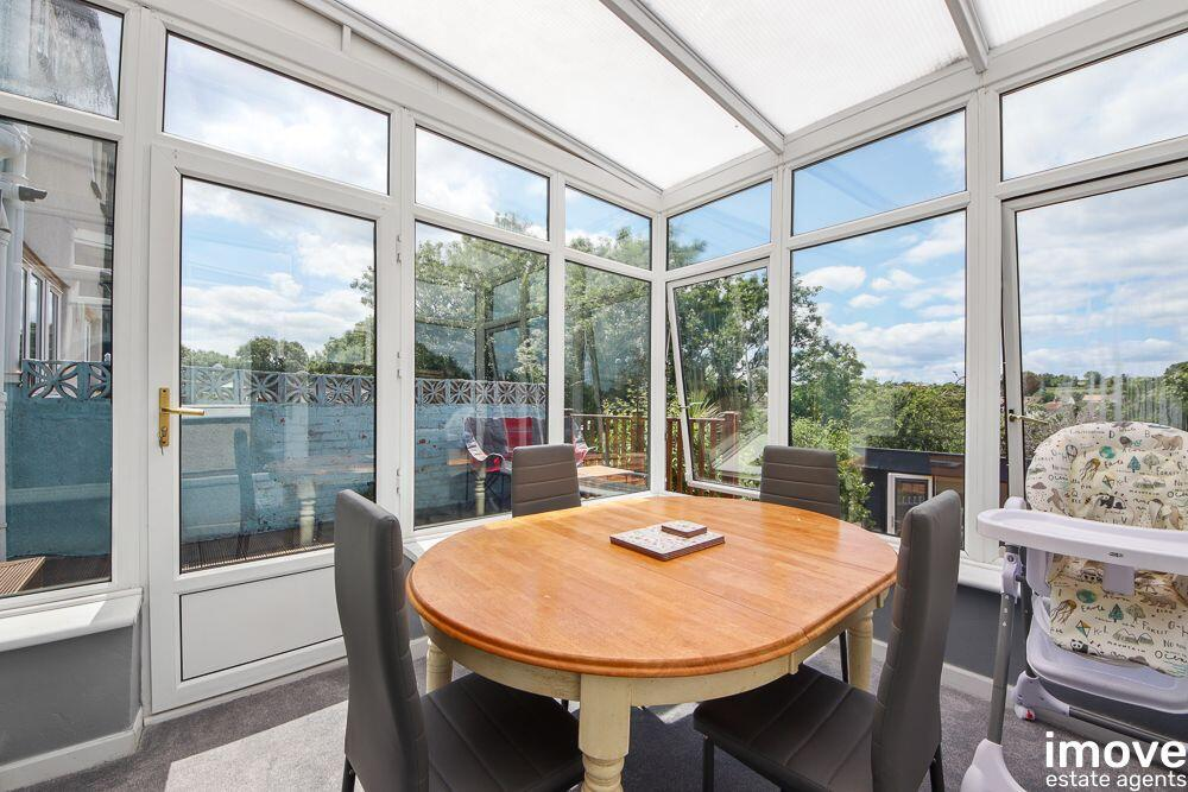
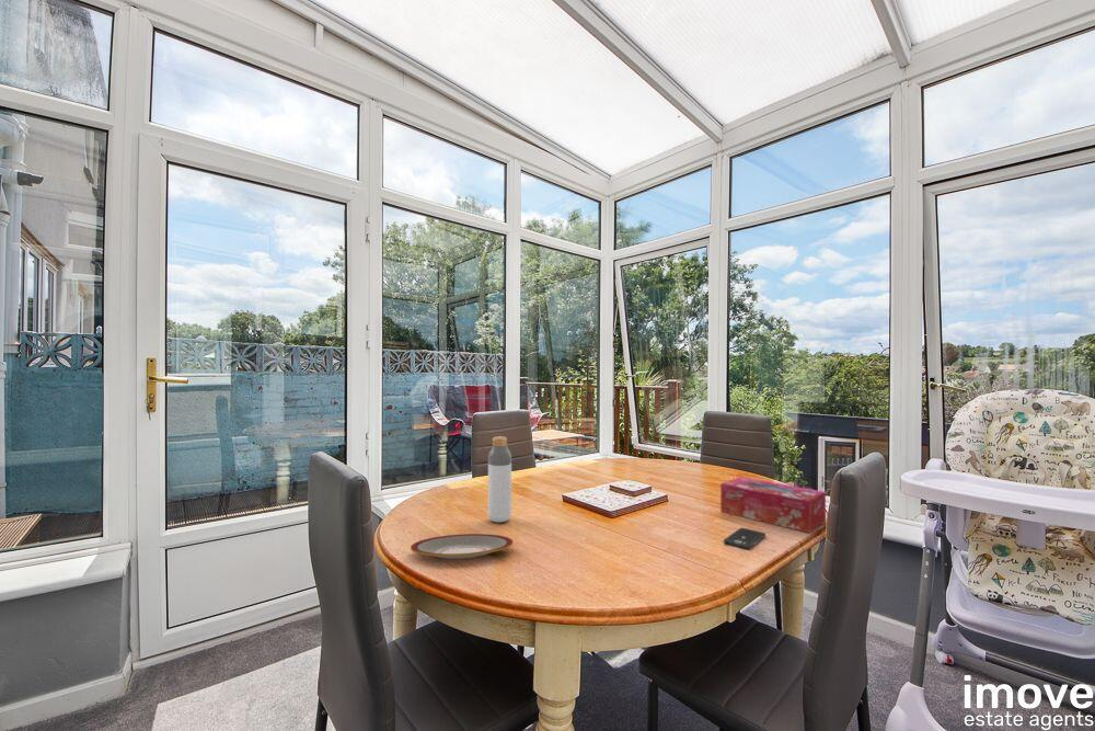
+ tissue box [719,476,827,534]
+ smartphone [723,527,766,550]
+ bottle [487,435,512,524]
+ plate [410,533,514,560]
